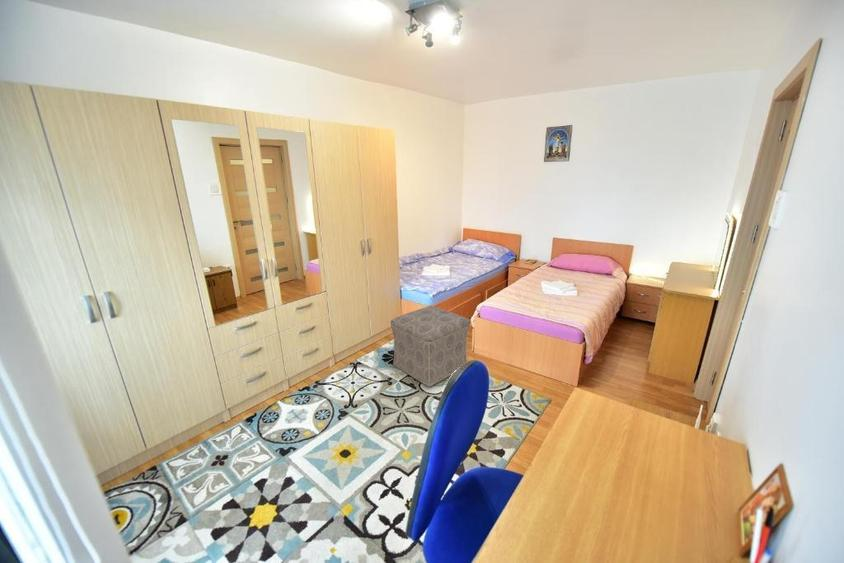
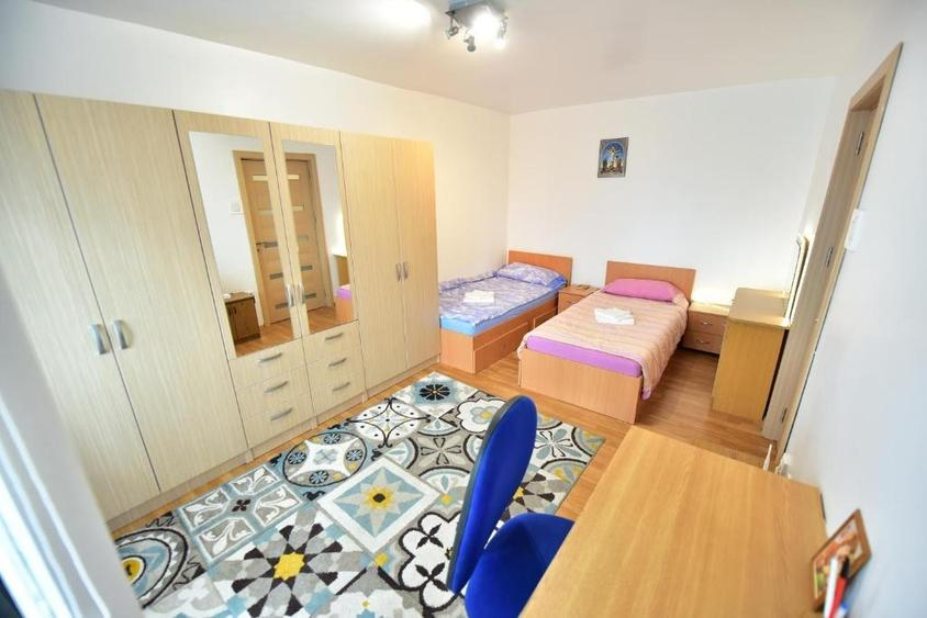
- ottoman [390,305,471,388]
